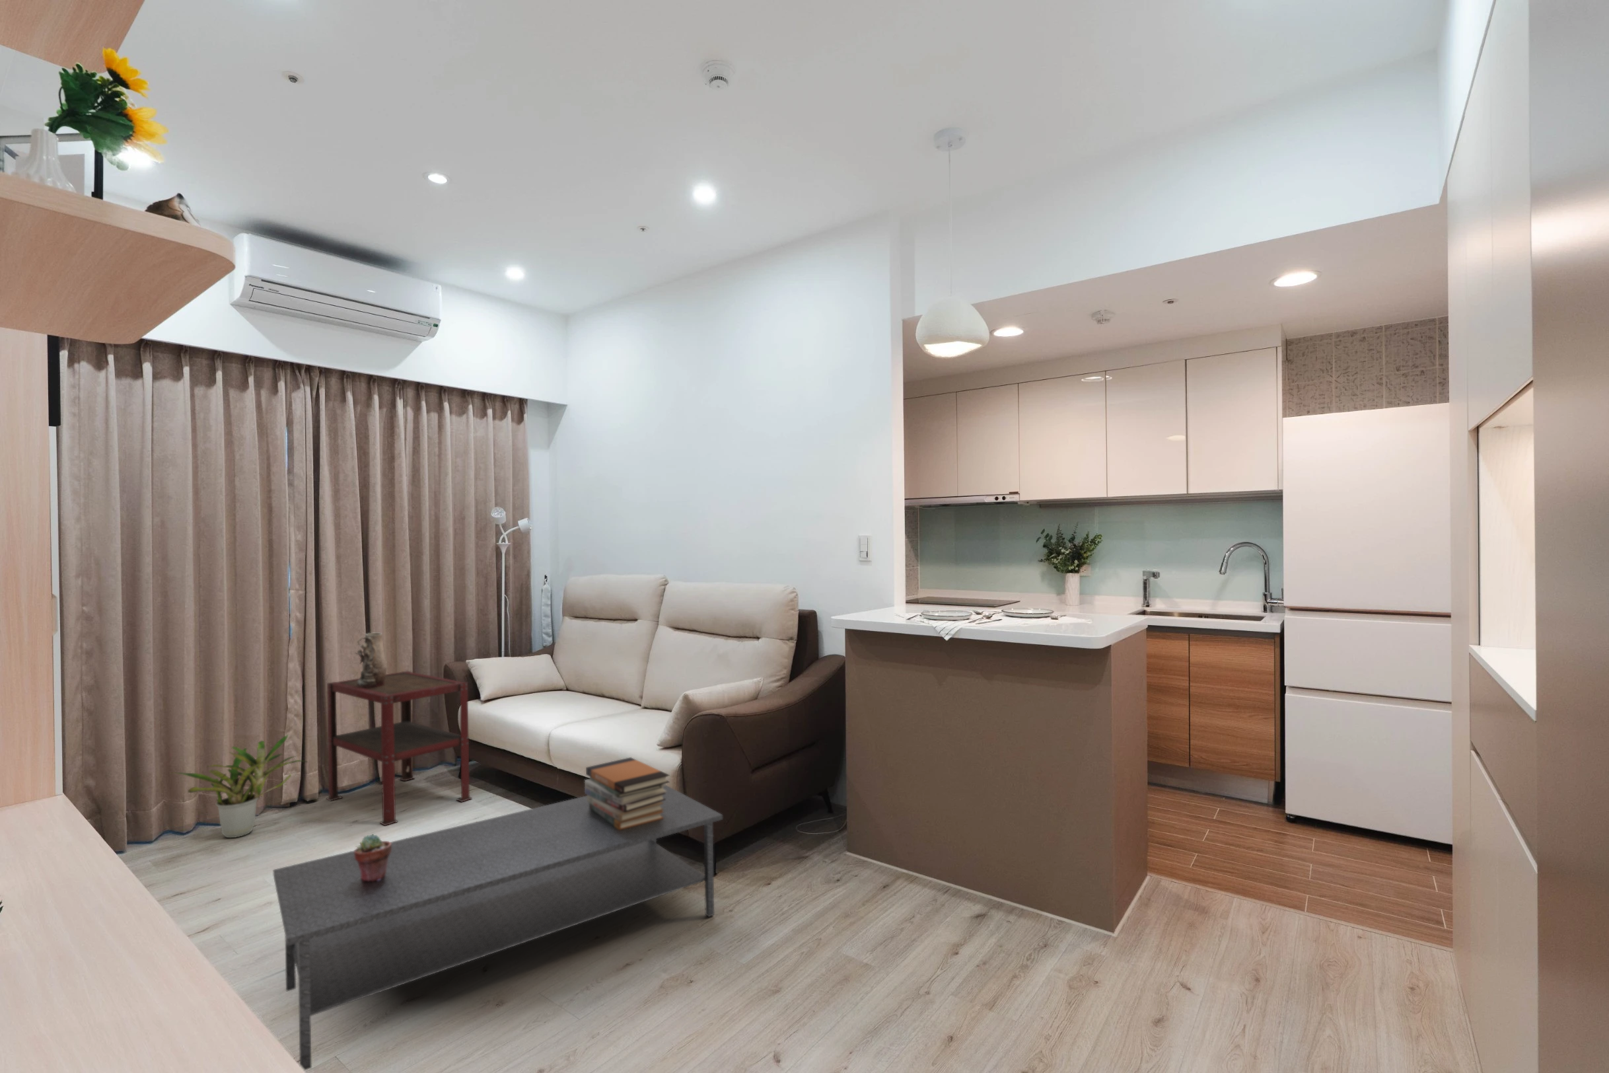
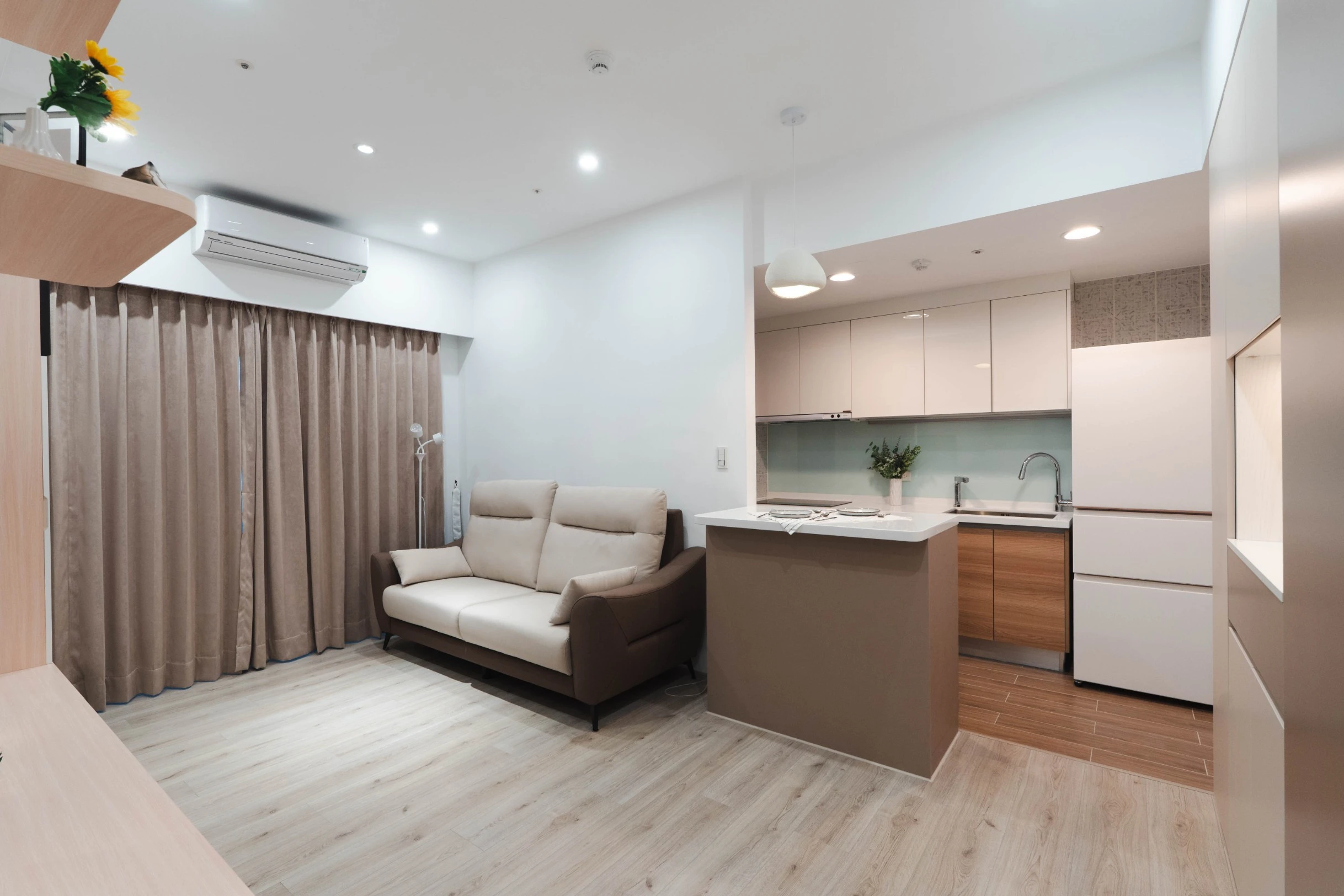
- book stack [584,757,670,830]
- coffee table [272,784,723,1071]
- vase [354,632,388,689]
- side table [326,669,473,826]
- potted plant [170,733,309,839]
- potted succulent [354,833,391,883]
